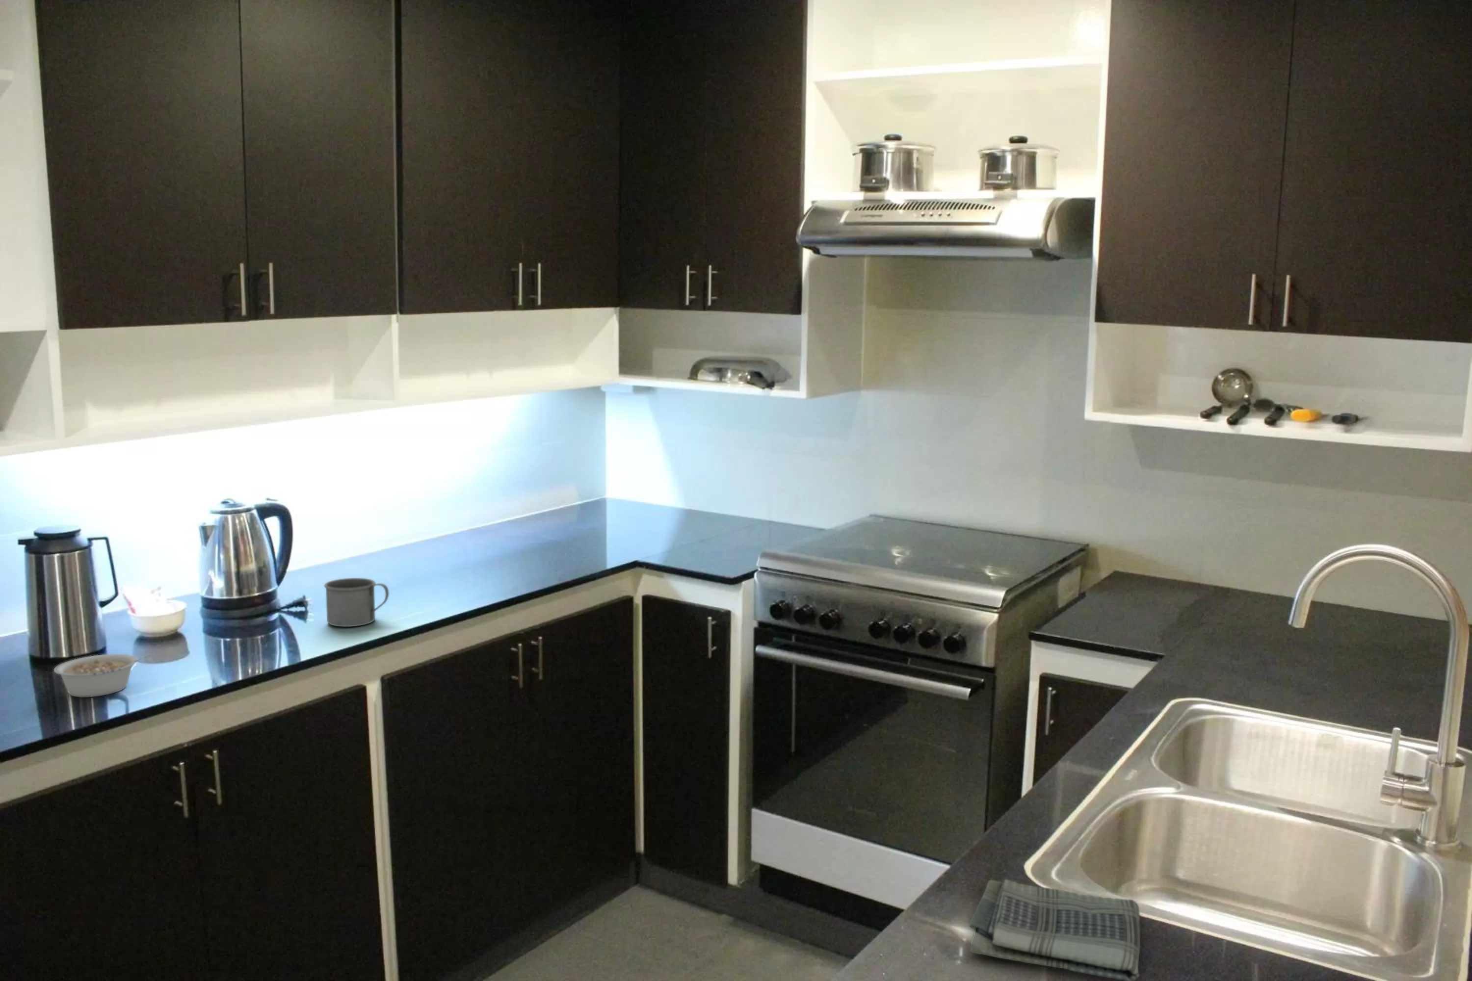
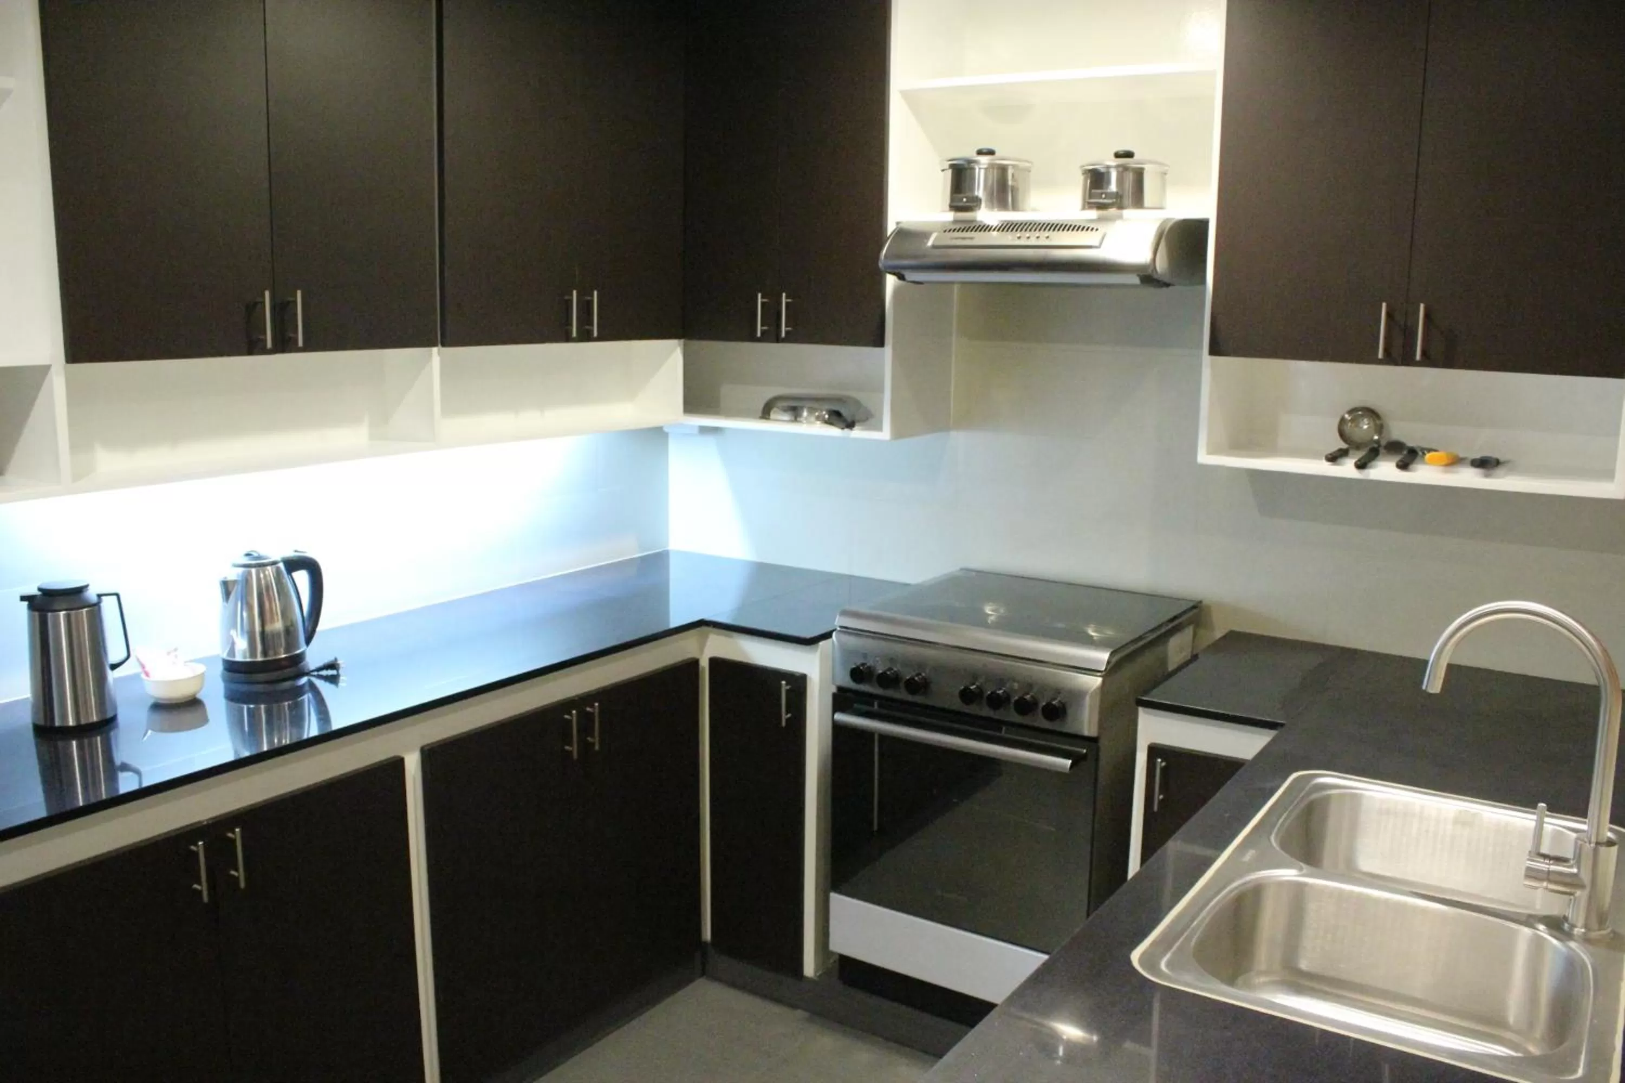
- mug [324,577,390,627]
- legume [54,654,154,699]
- dish towel [969,879,1141,981]
